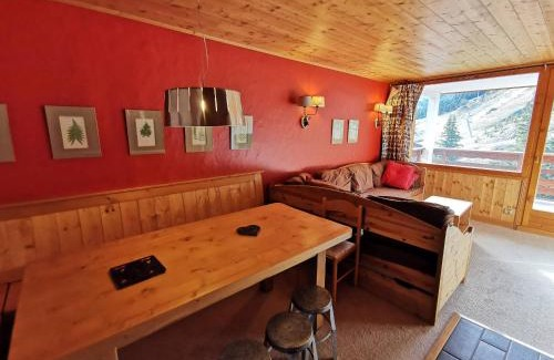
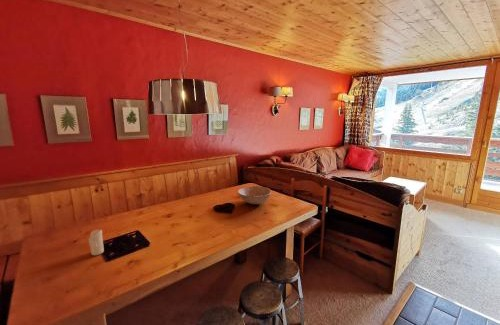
+ candle [87,229,105,256]
+ bowl [236,185,272,205]
